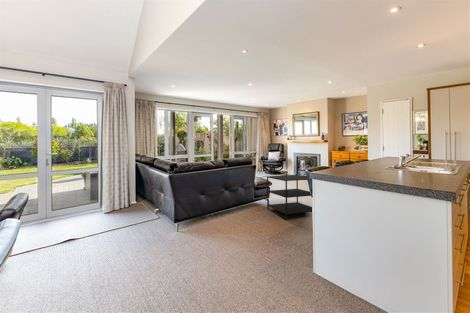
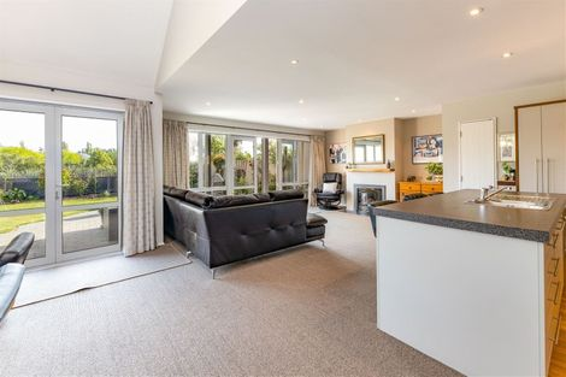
- side table [266,174,313,220]
